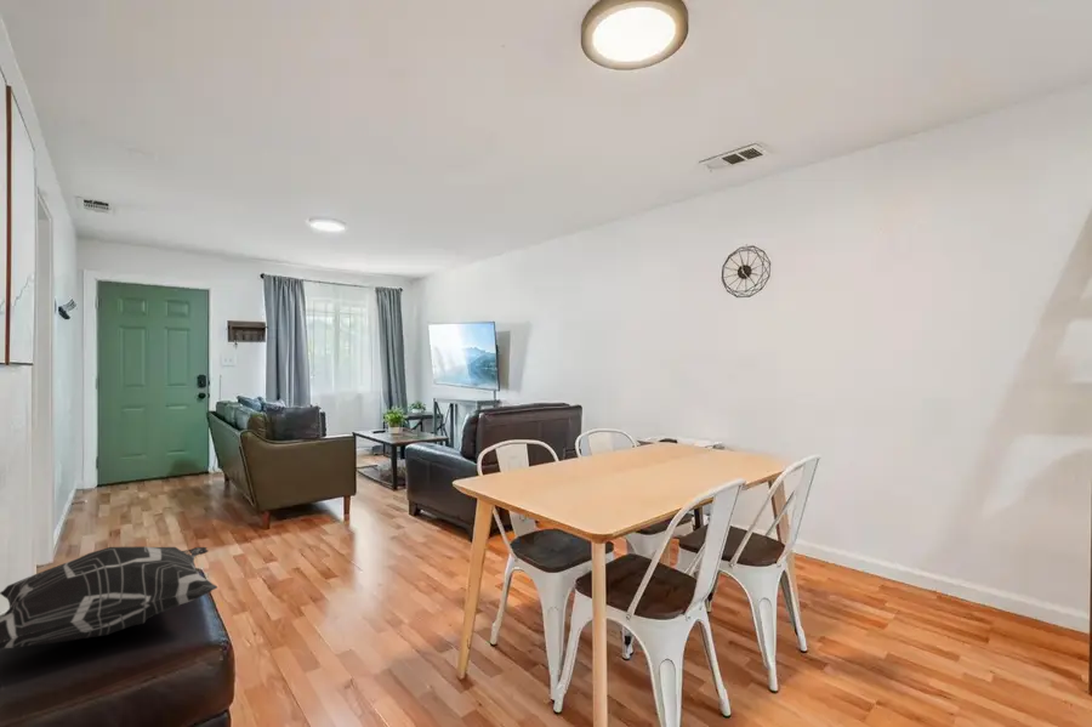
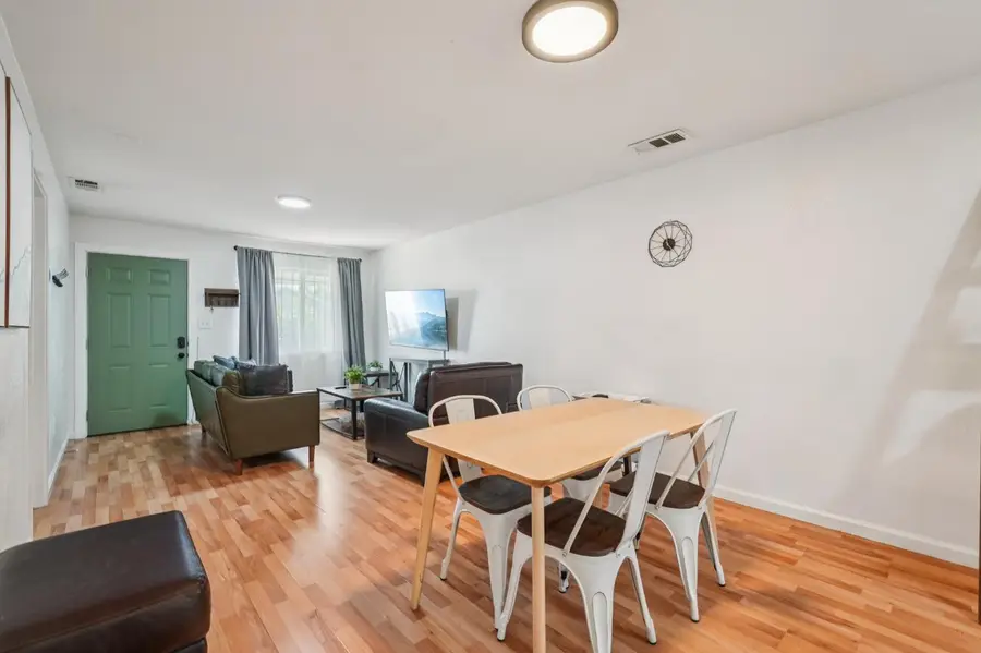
- decorative pillow [0,545,218,651]
